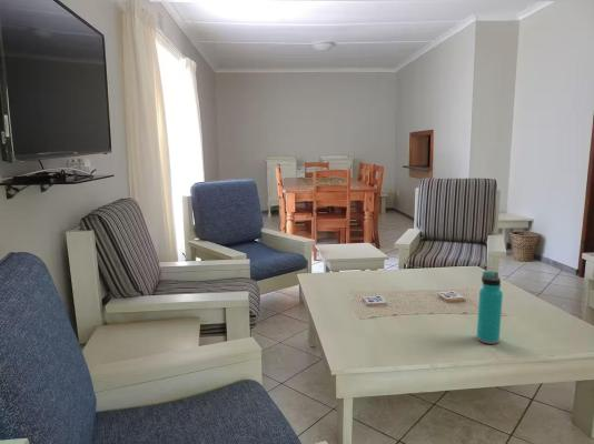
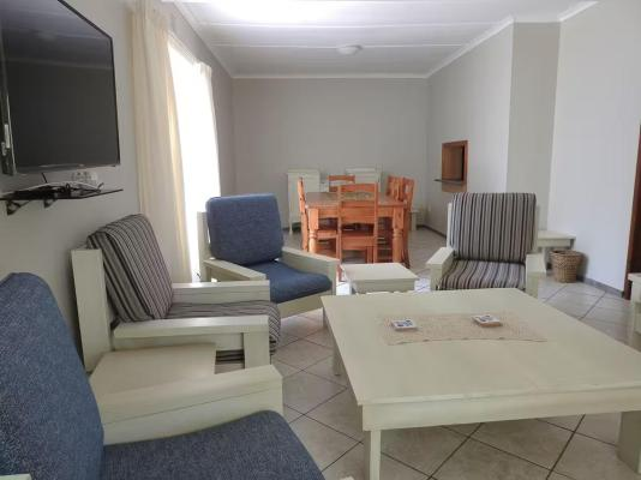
- water bottle [476,270,504,345]
